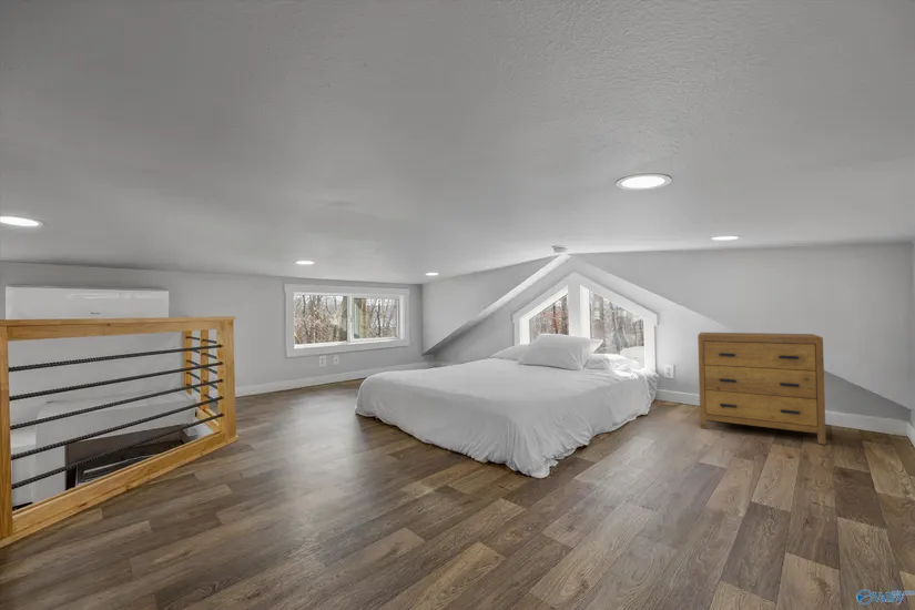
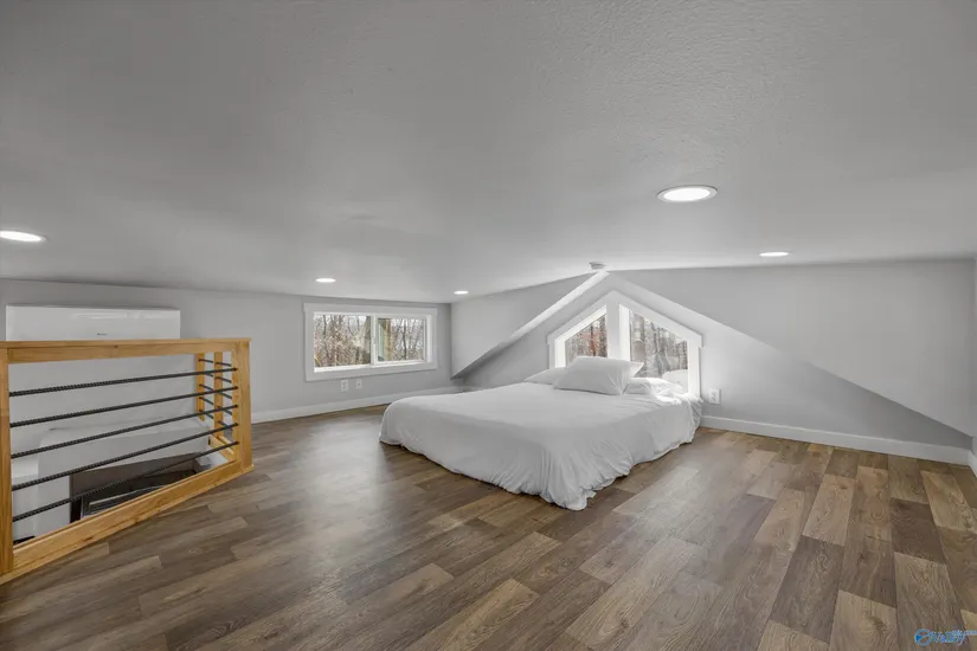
- dresser [697,332,827,446]
